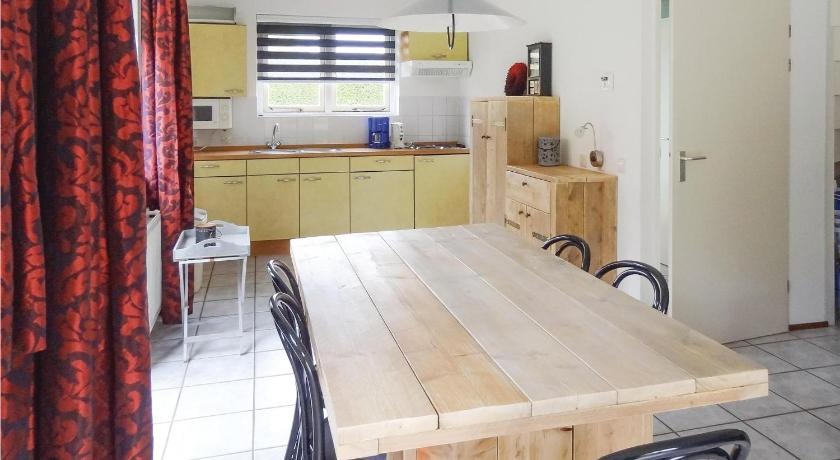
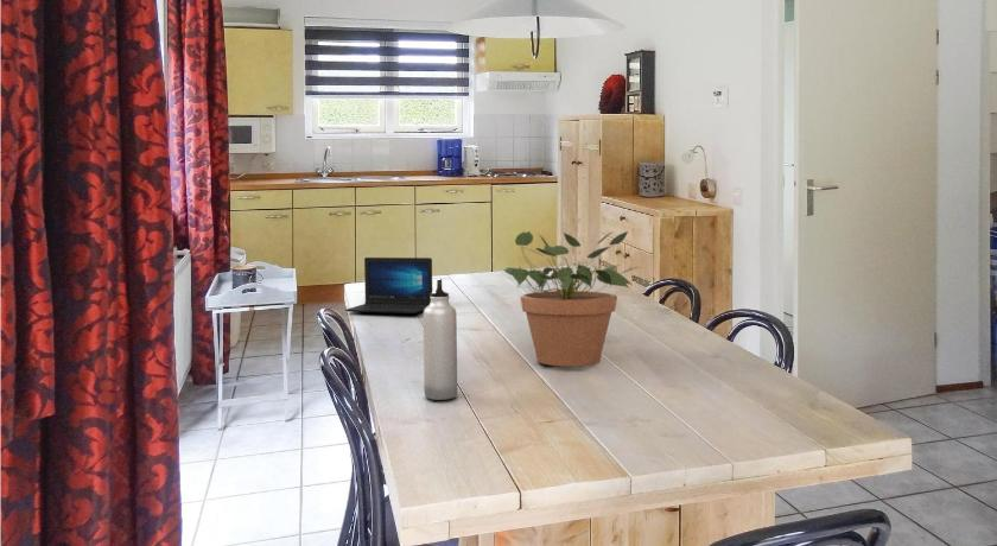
+ water bottle [423,278,458,401]
+ potted plant [502,230,640,368]
+ laptop [344,256,433,315]
